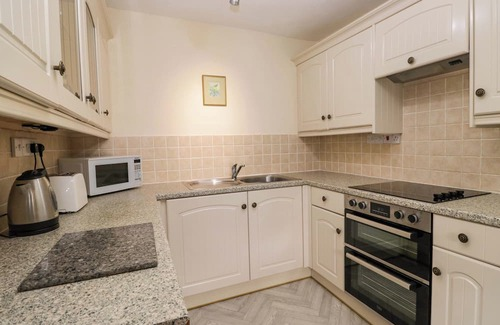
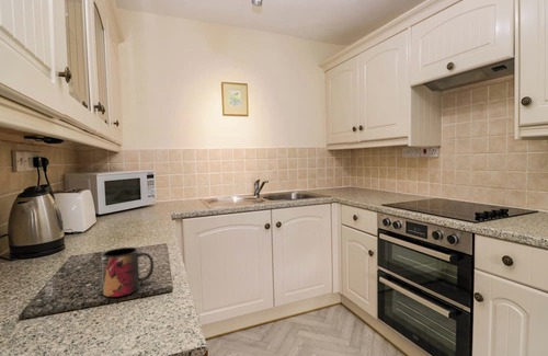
+ mug [101,246,155,298]
